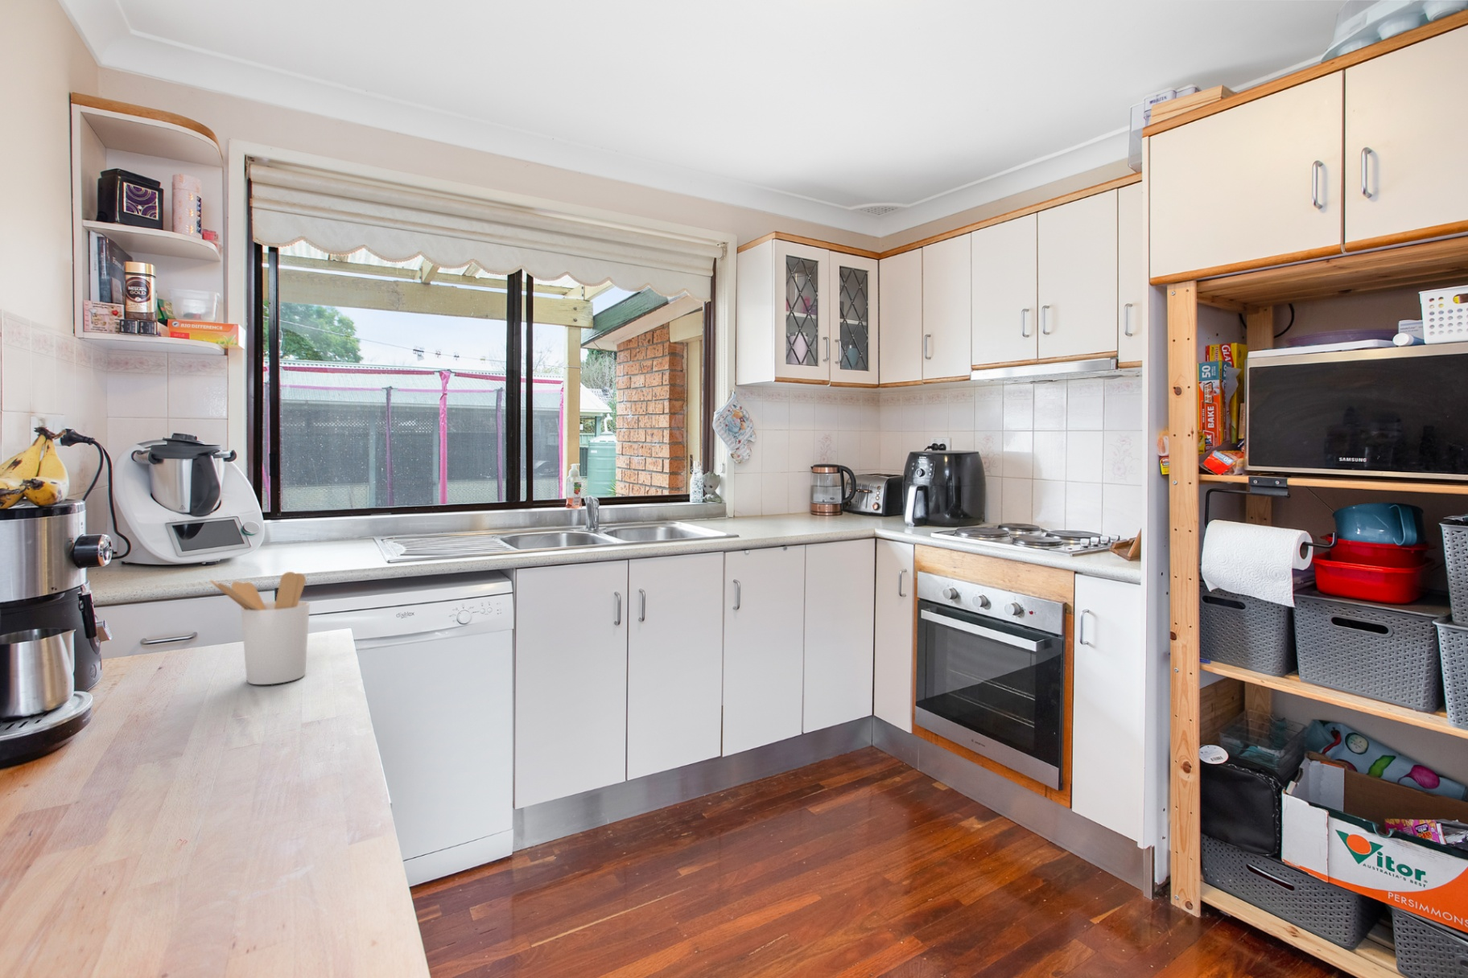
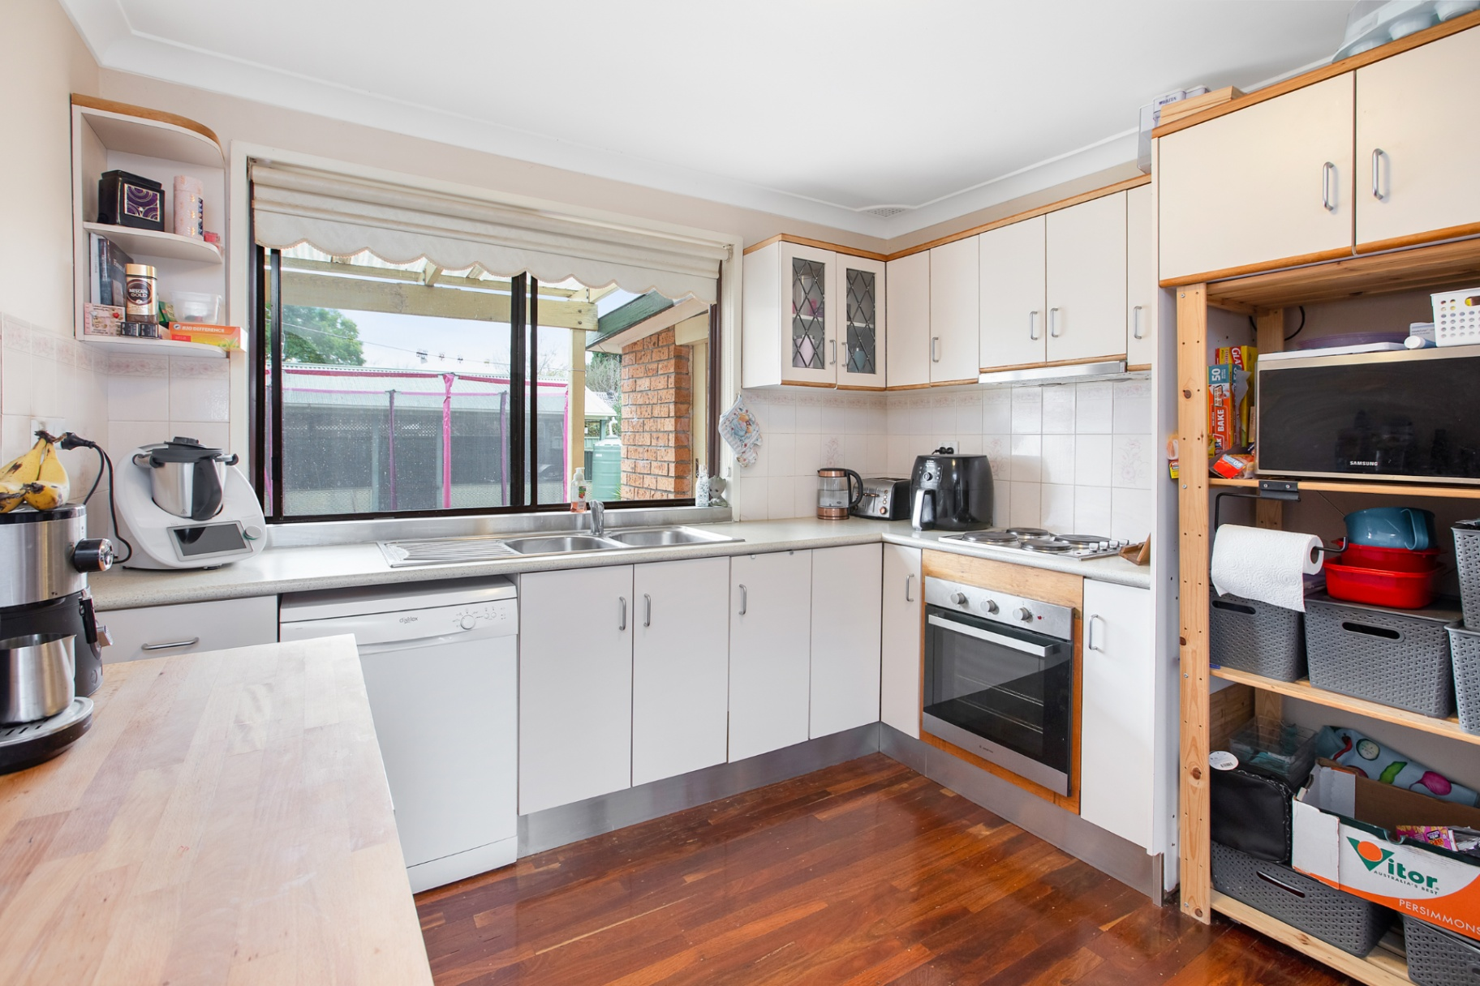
- utensil holder [210,571,310,685]
